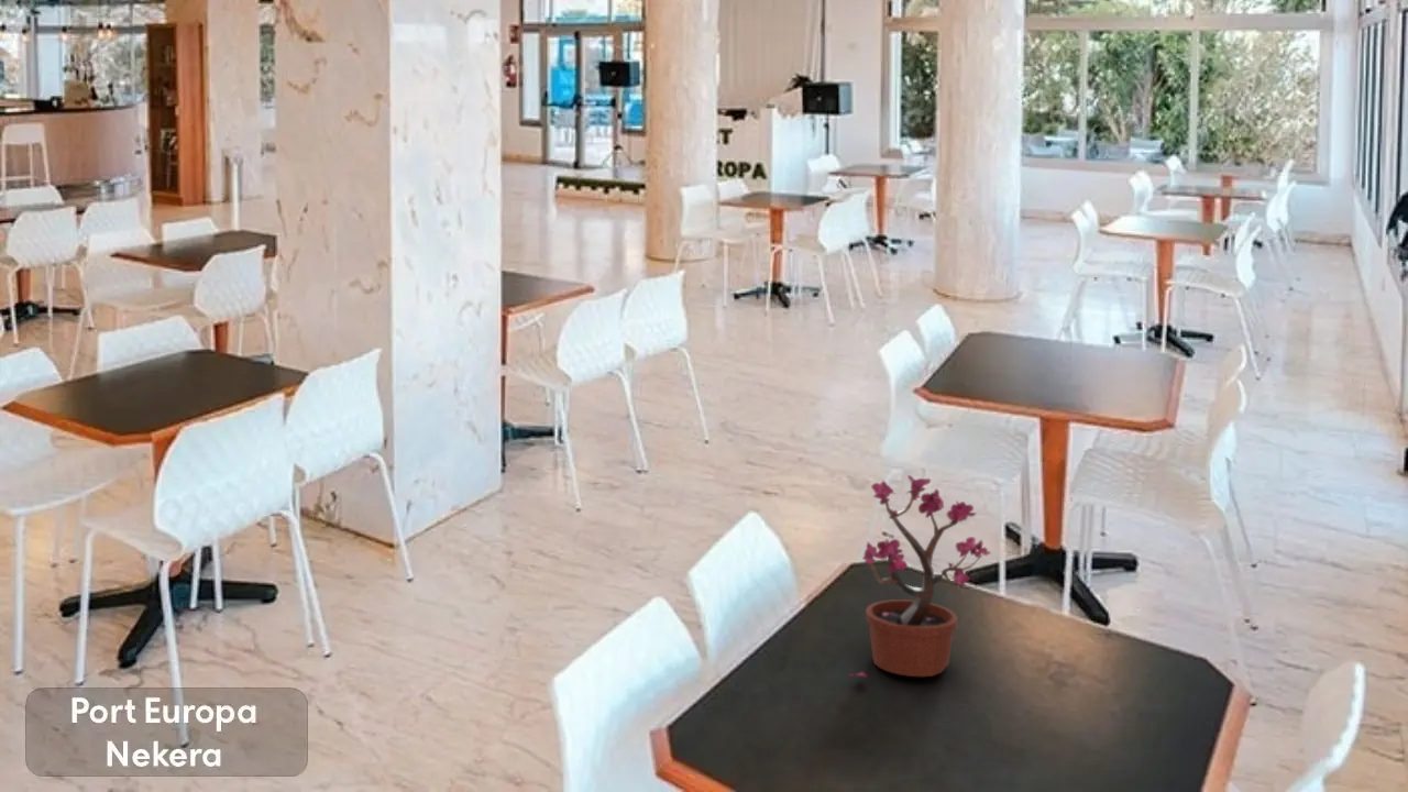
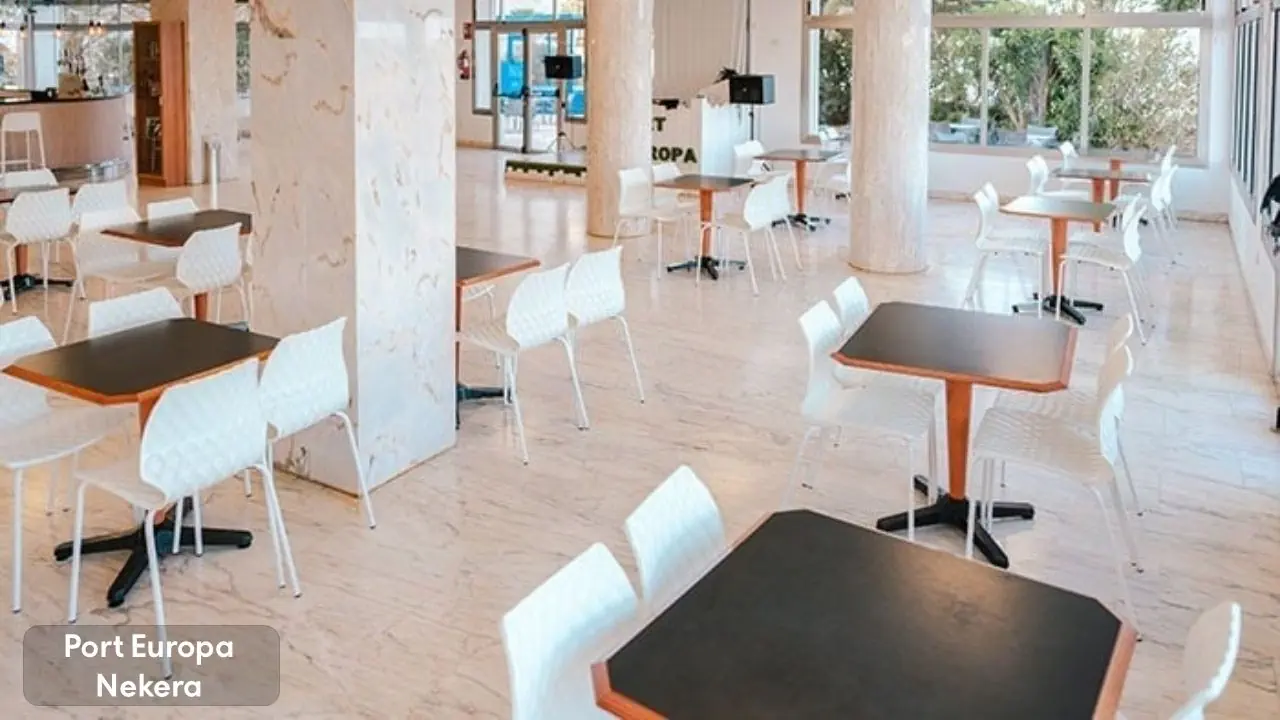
- potted plant [848,474,992,679]
